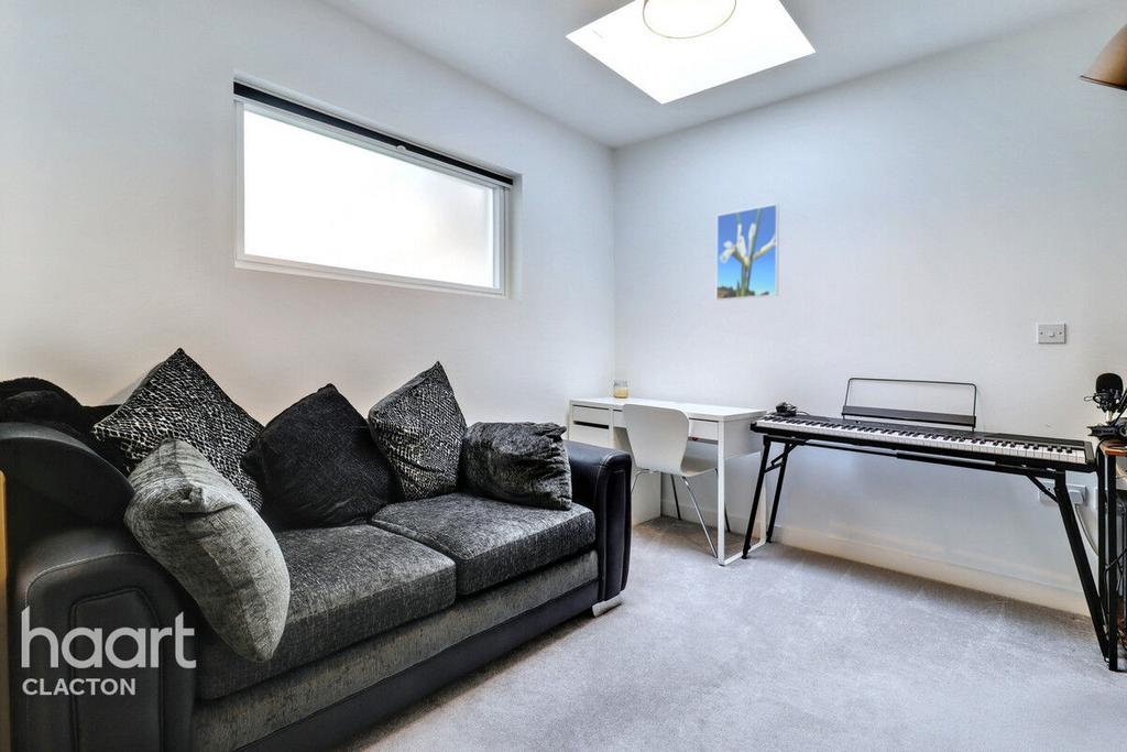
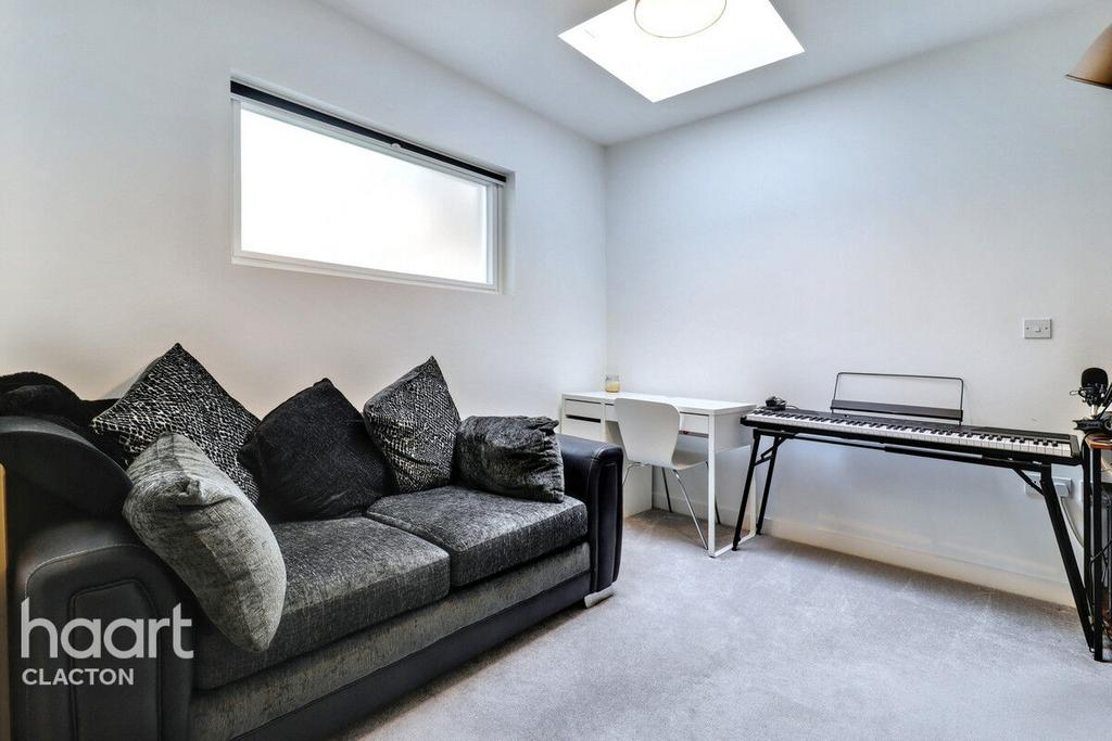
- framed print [715,203,780,302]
